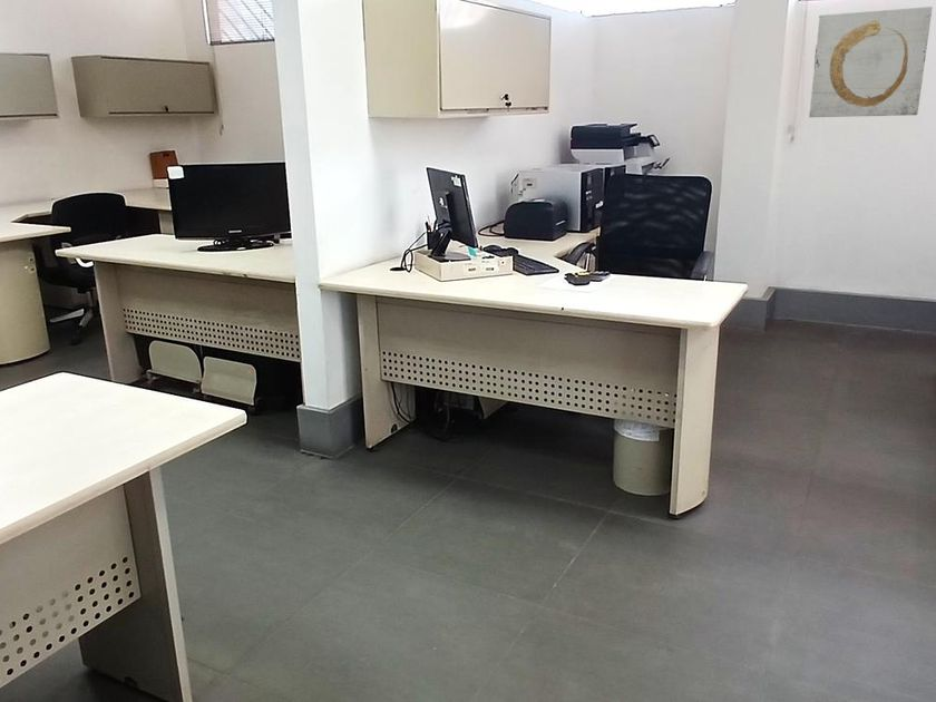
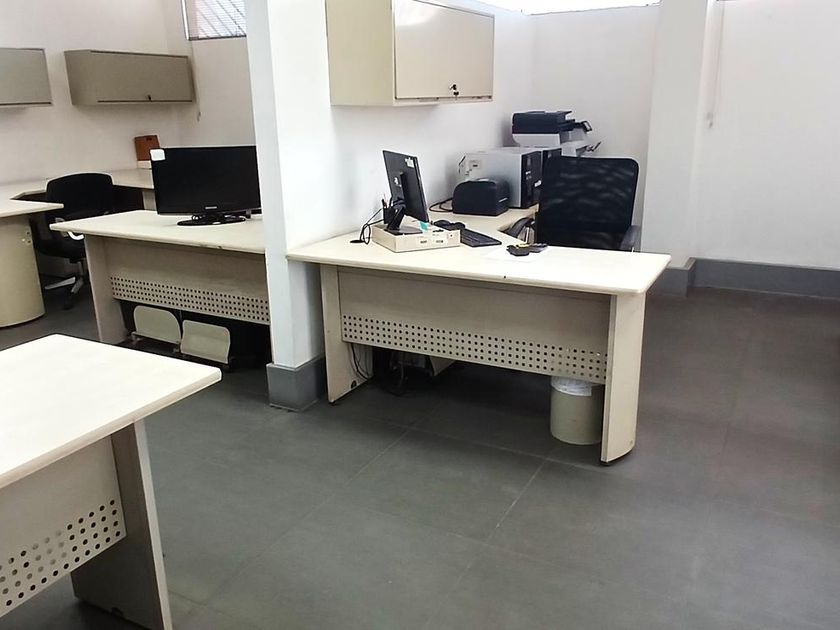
- wall art [808,6,934,118]
